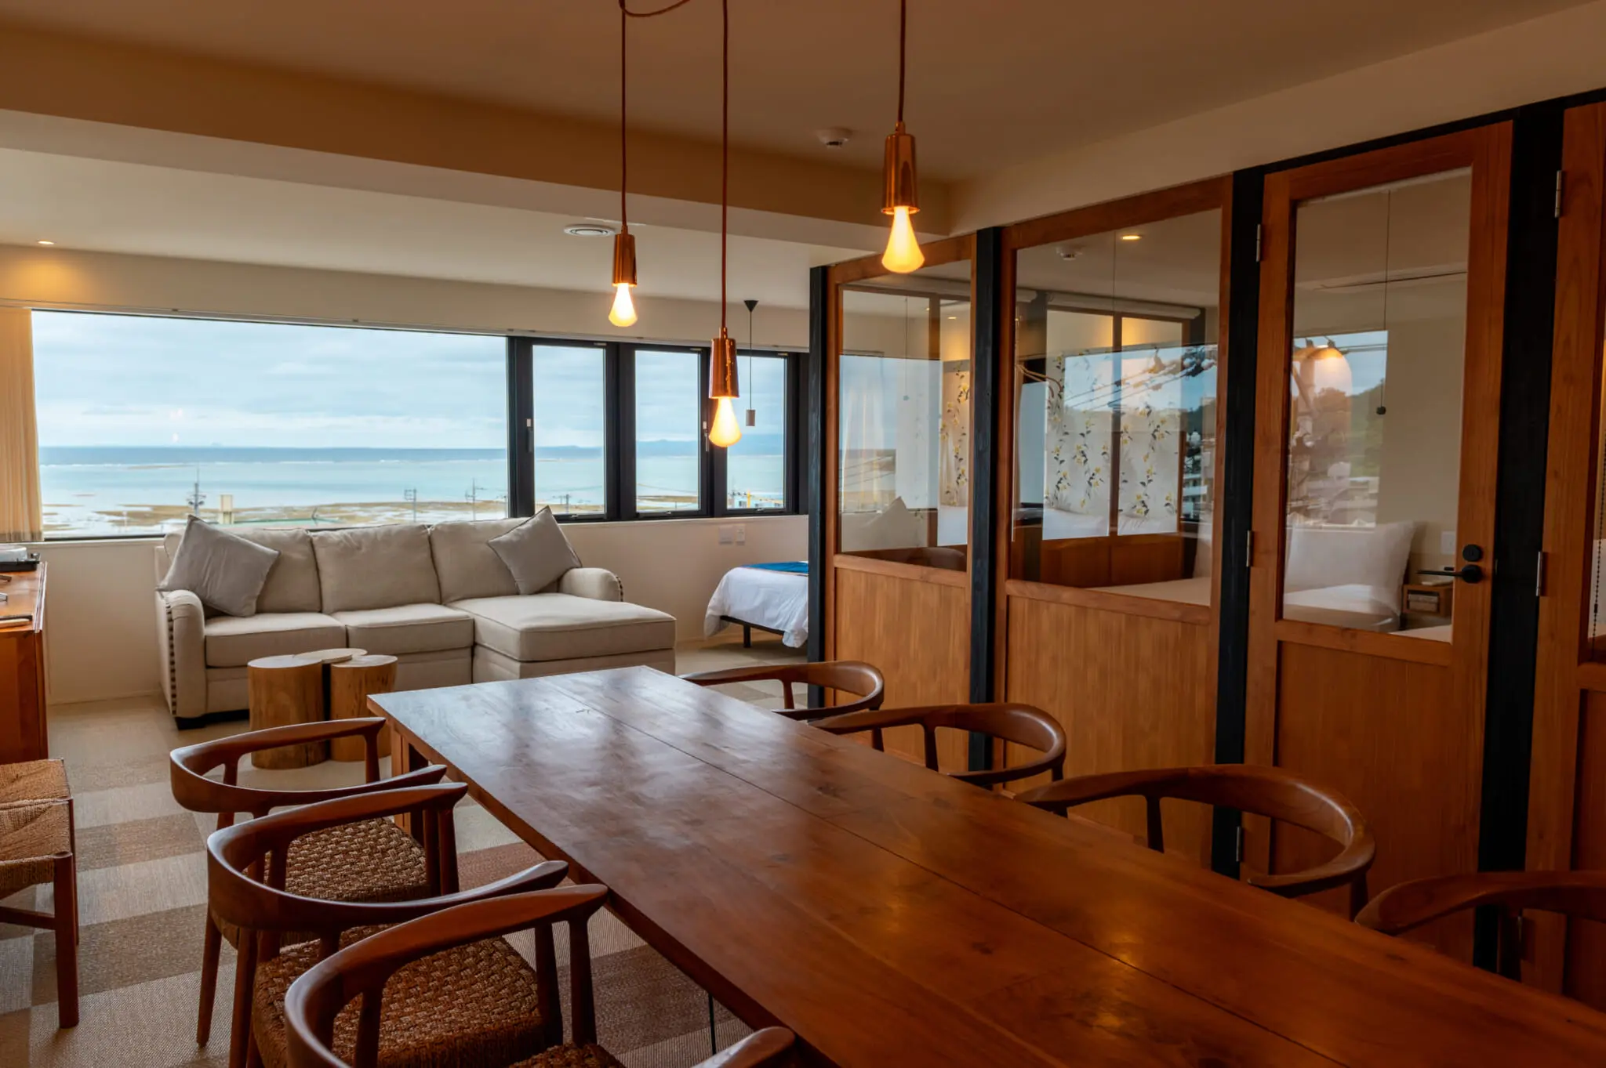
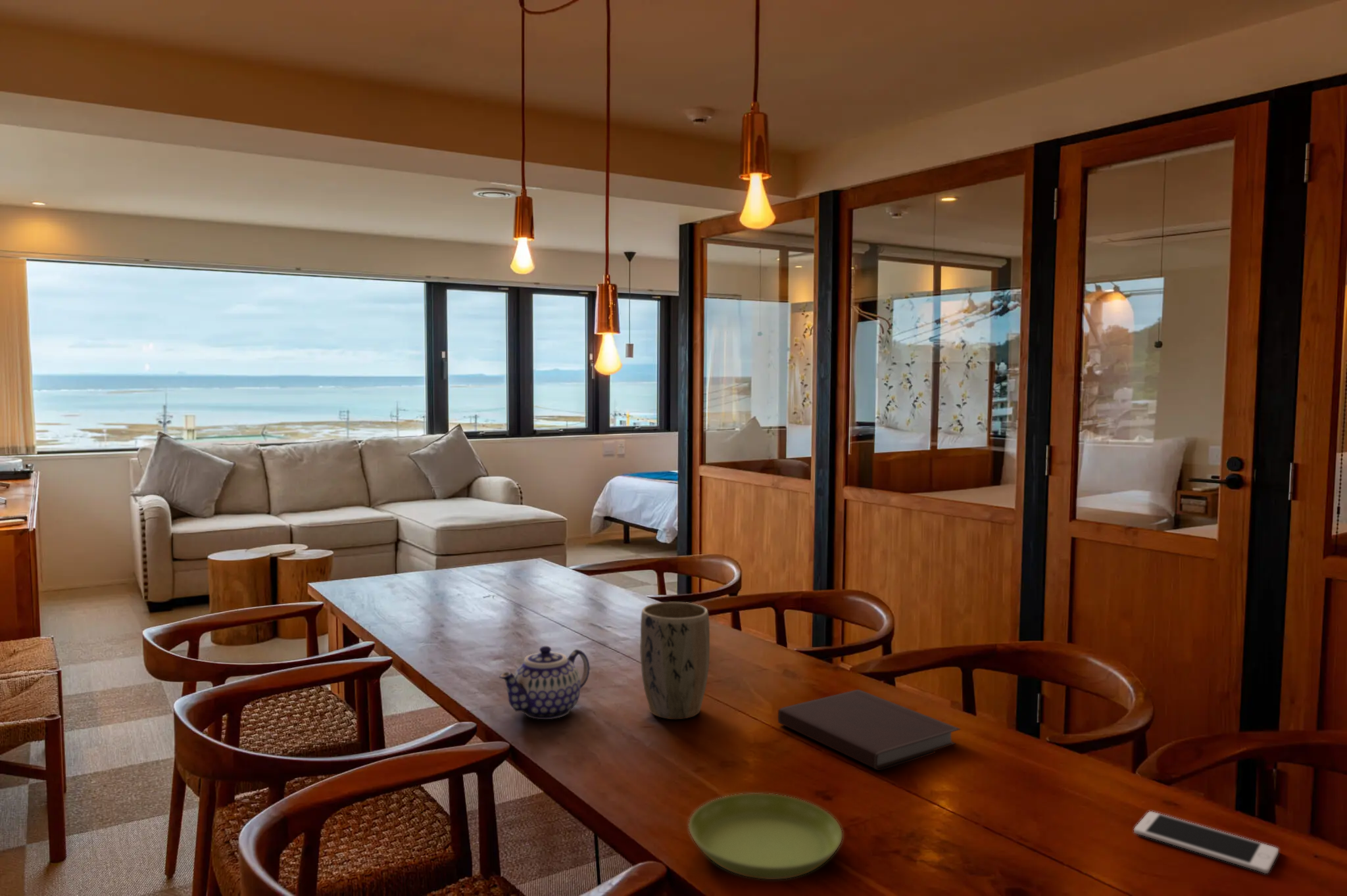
+ plant pot [639,601,710,720]
+ cell phone [1133,811,1279,874]
+ saucer [688,793,843,880]
+ teapot [499,646,591,720]
+ notebook [777,689,962,771]
